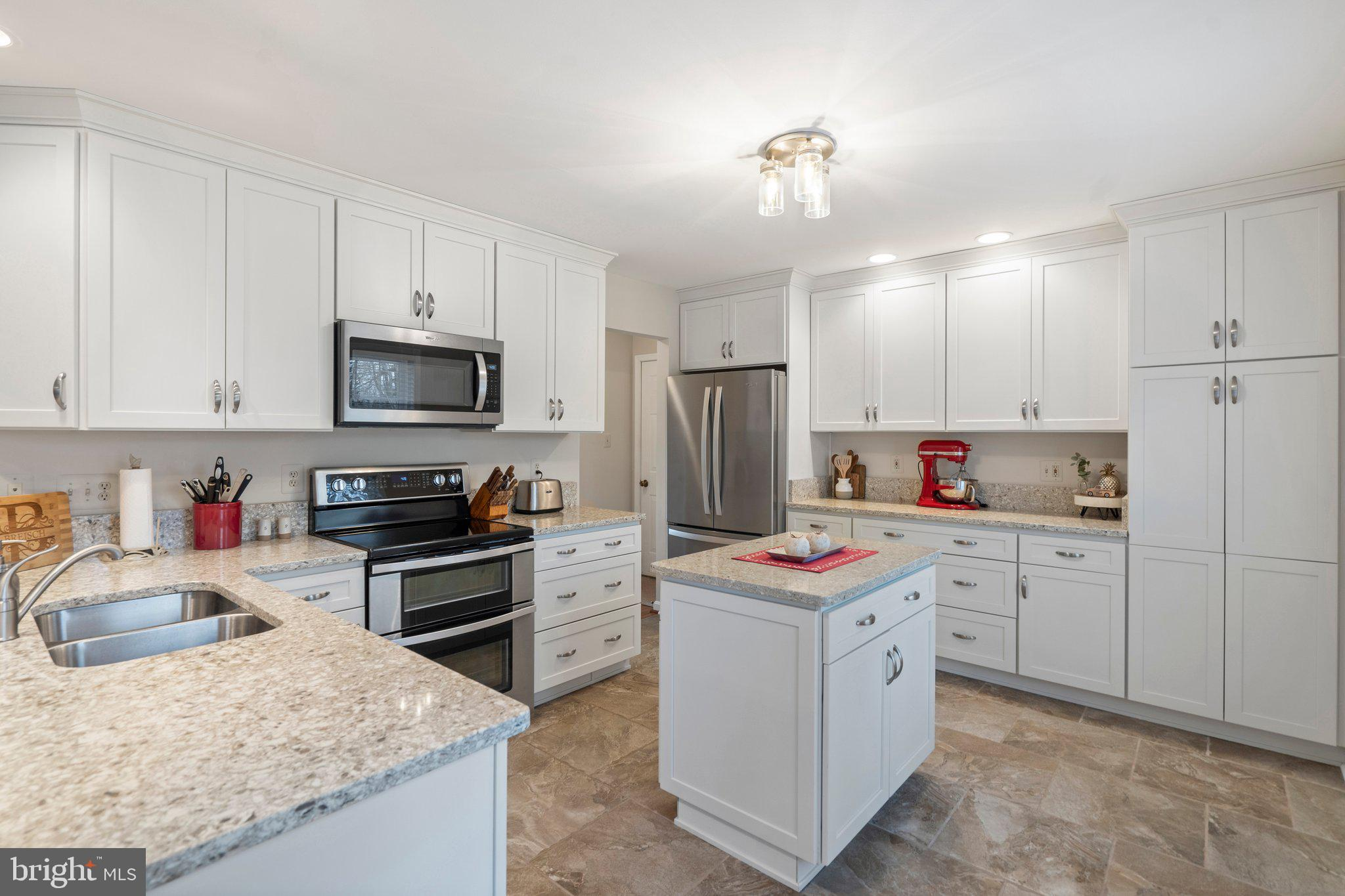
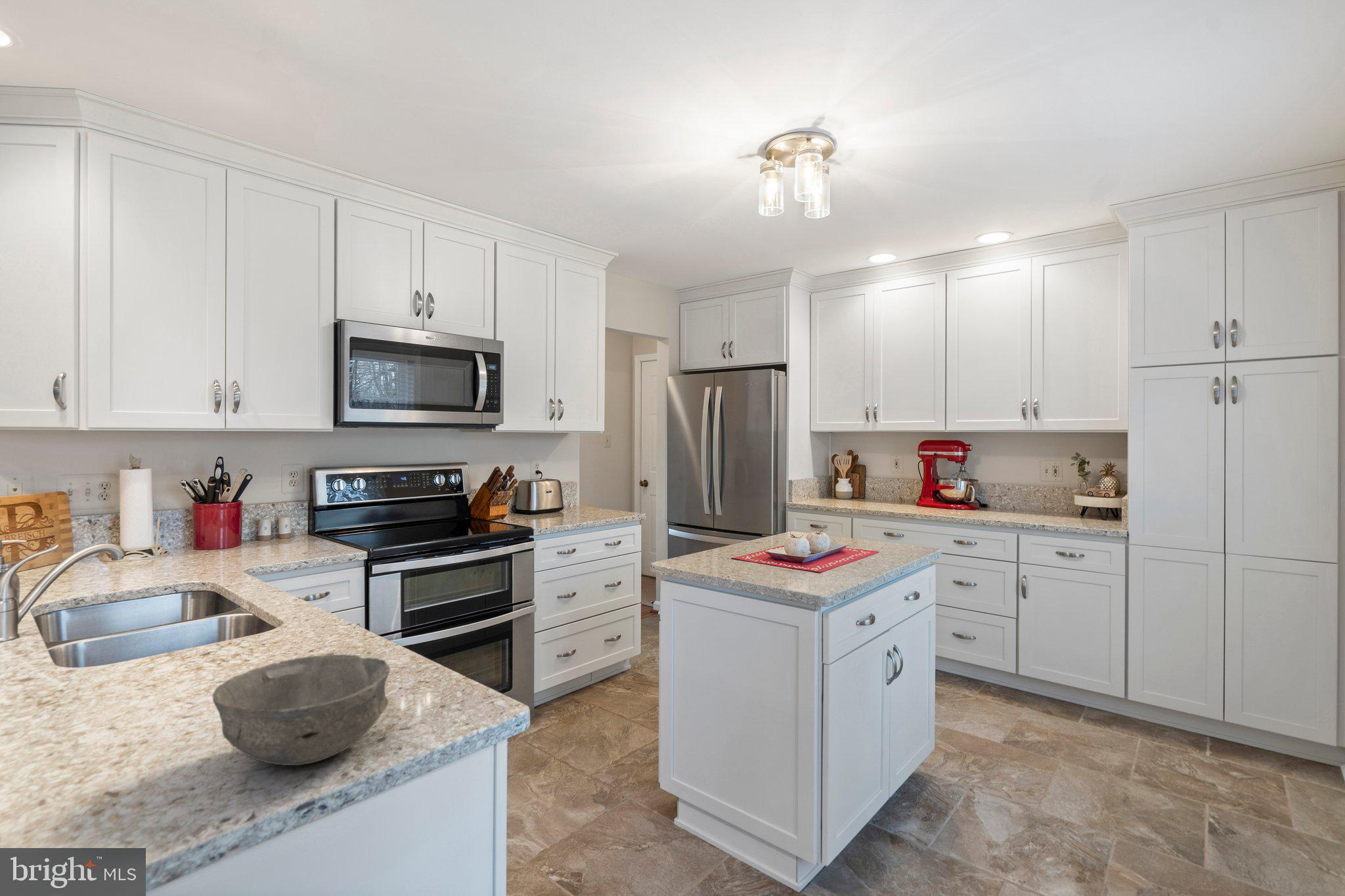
+ bowl [211,654,391,766]
